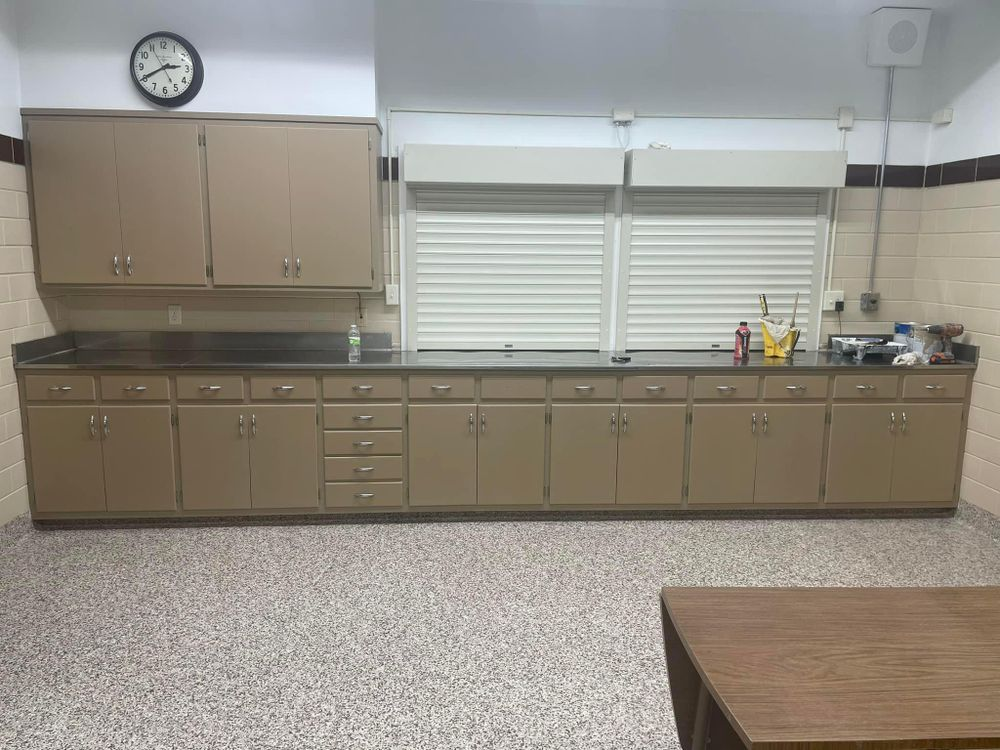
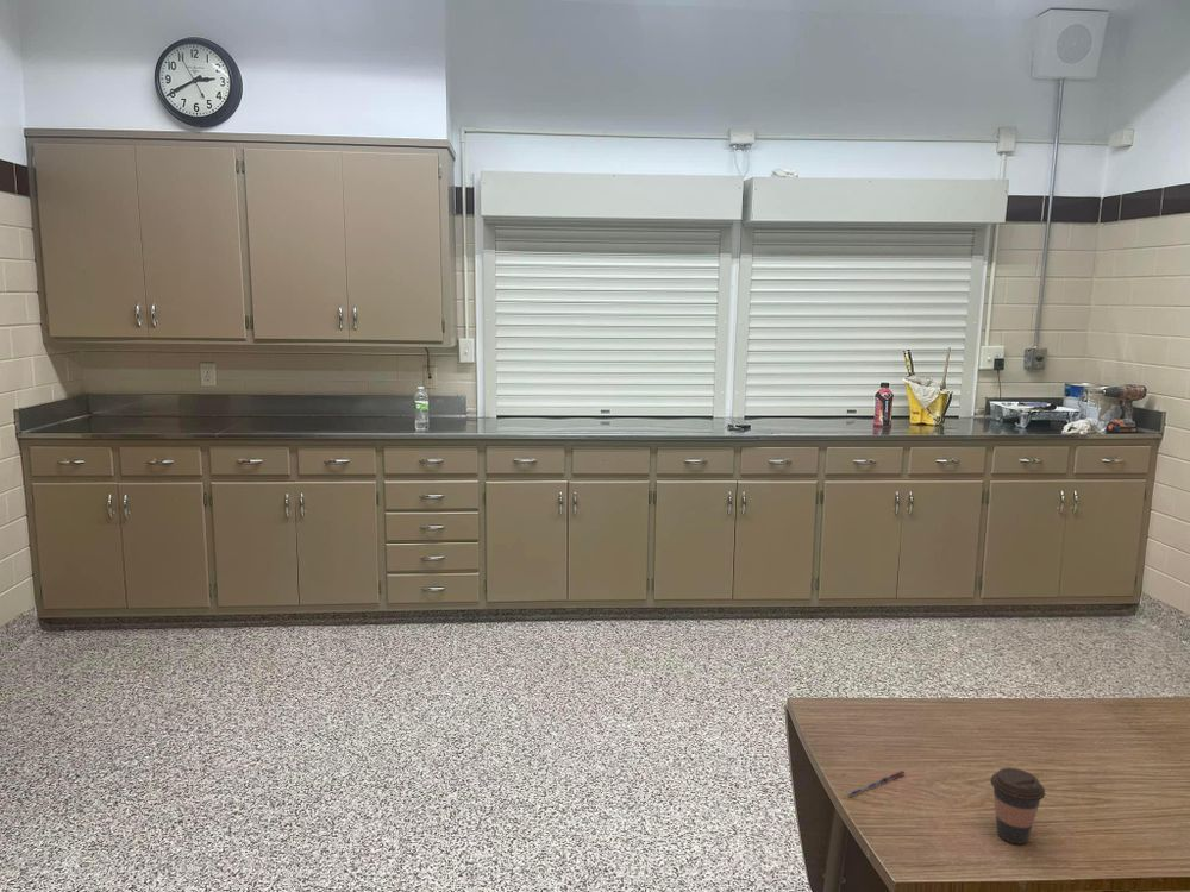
+ coffee cup [989,767,1046,846]
+ pen [847,769,906,797]
